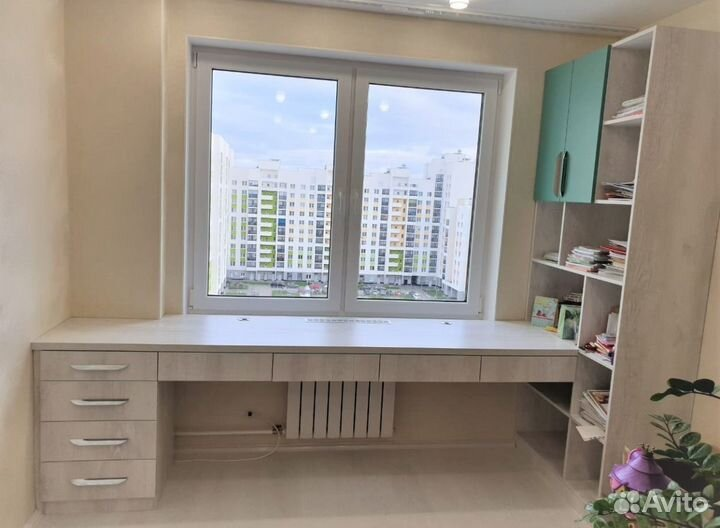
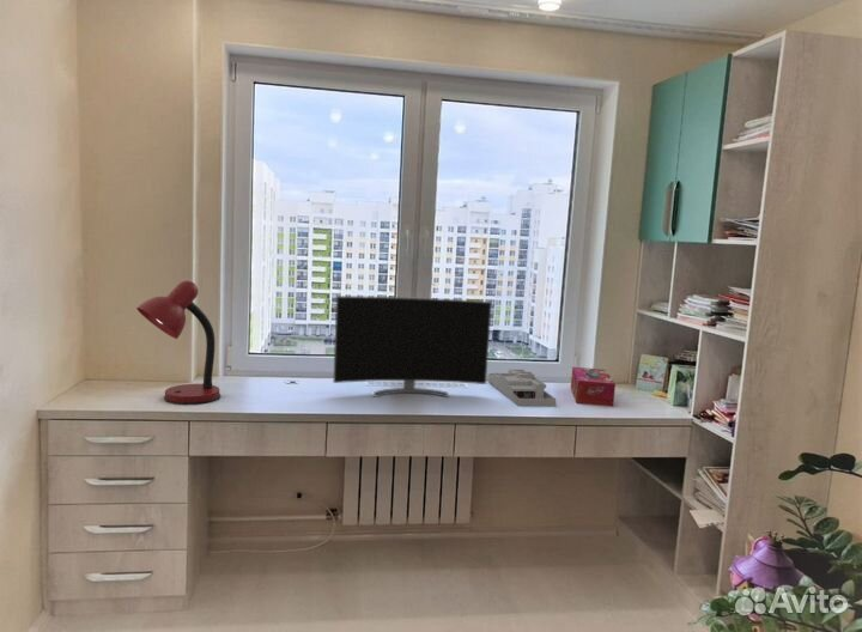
+ tissue box [570,366,617,408]
+ desk organizer [486,369,557,408]
+ monitor [332,294,493,399]
+ desk lamp [135,280,221,406]
